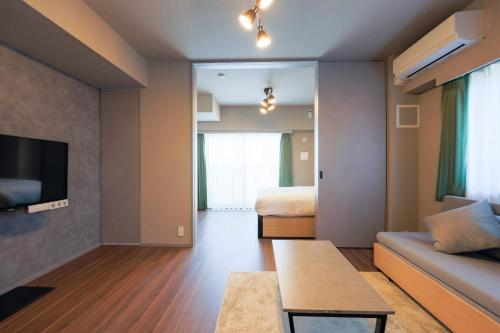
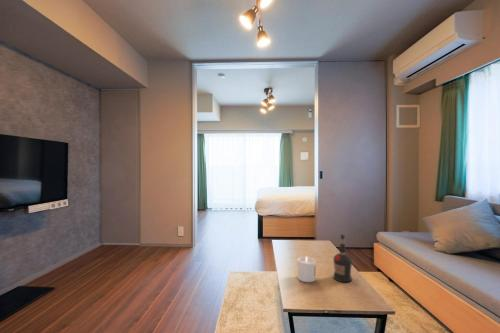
+ liquor bottle [332,233,353,283]
+ candle [297,256,317,283]
